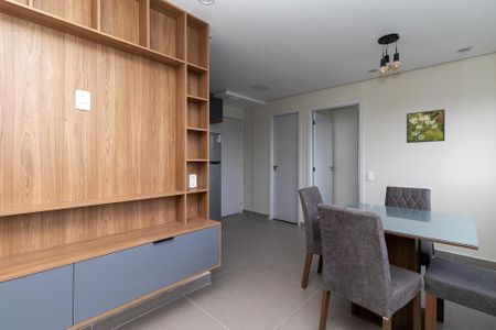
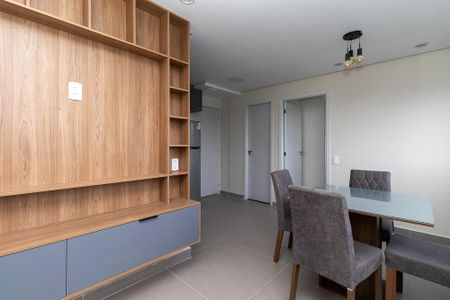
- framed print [406,108,446,144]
